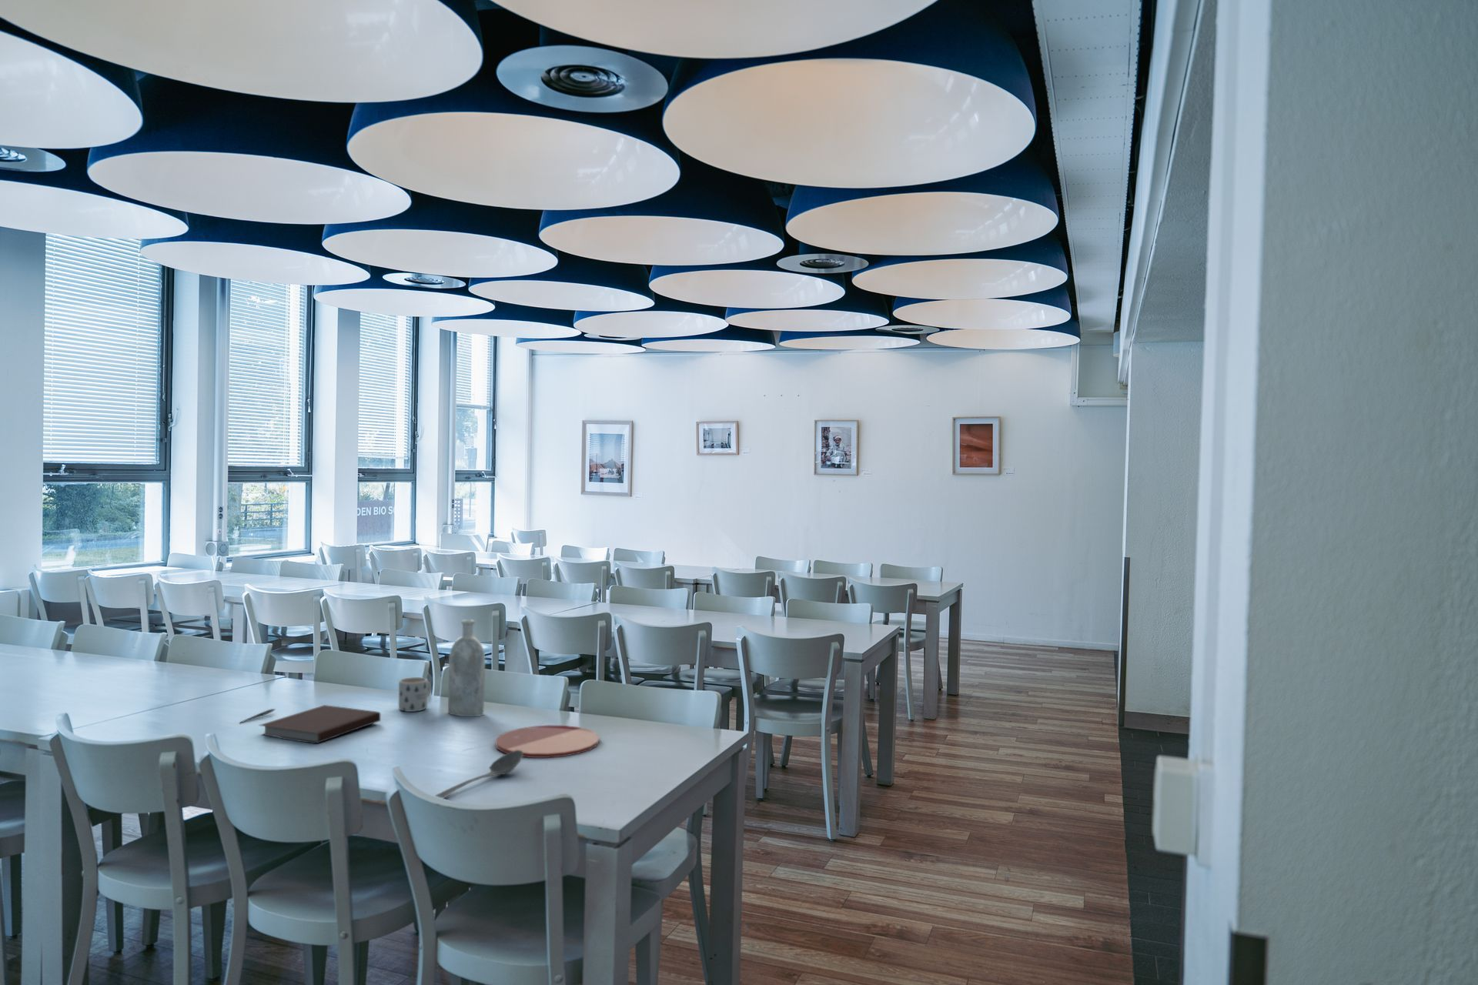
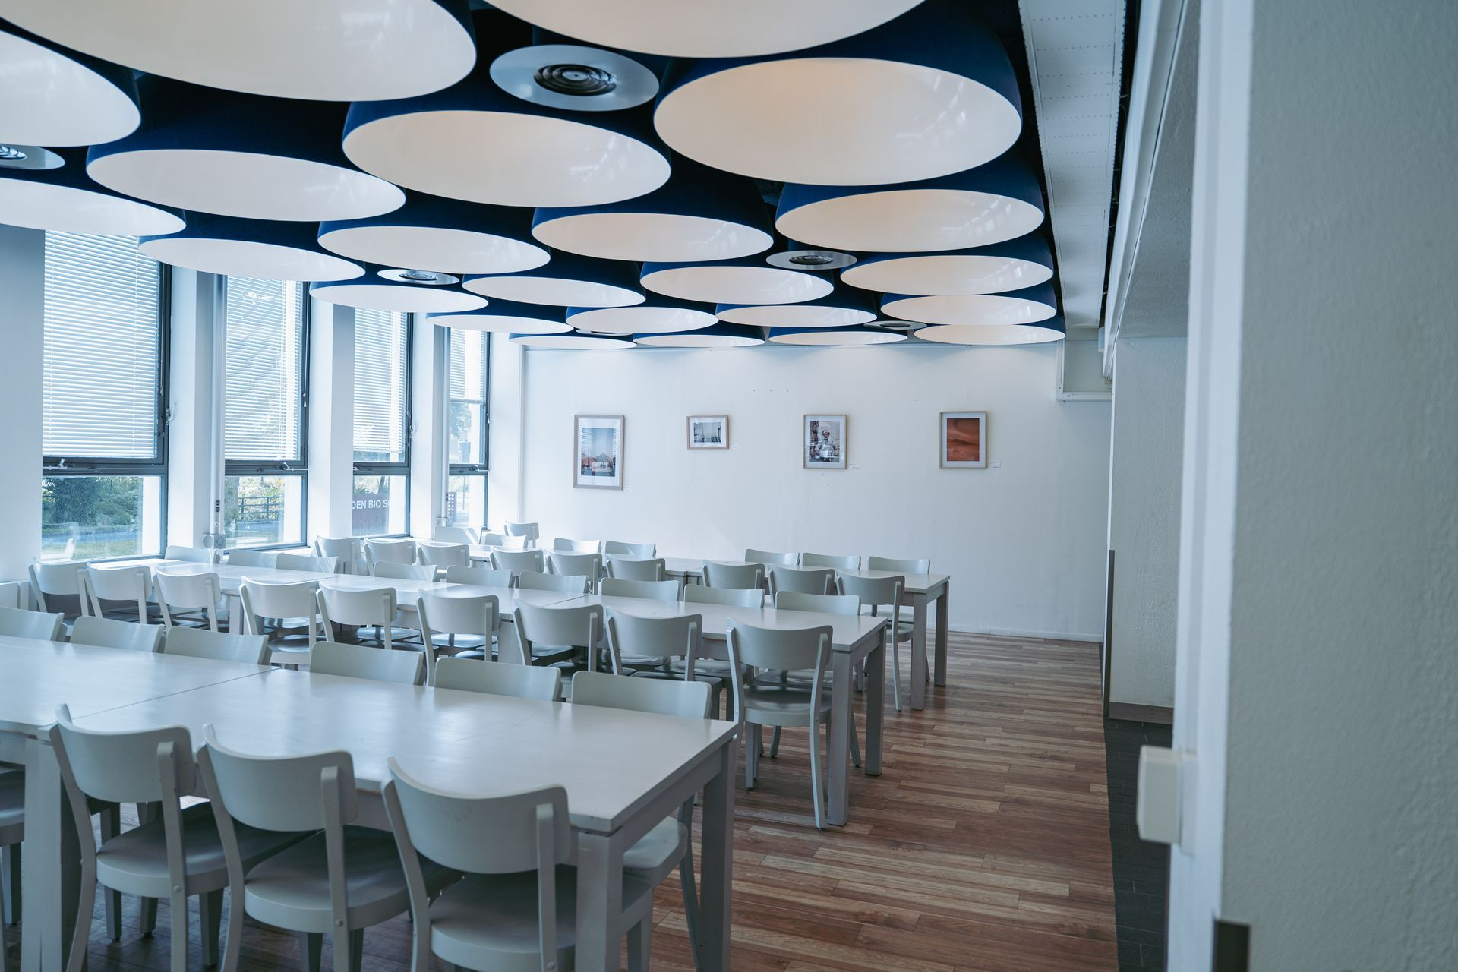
- pen [239,708,276,724]
- mug [398,676,432,712]
- stirrer [434,750,522,799]
- plate [495,724,599,759]
- notebook [258,704,380,744]
- bottle [448,619,486,717]
